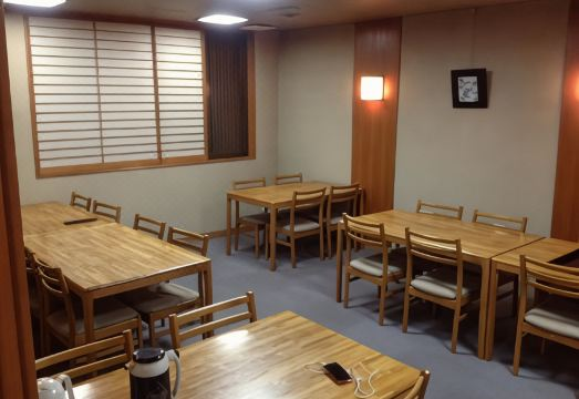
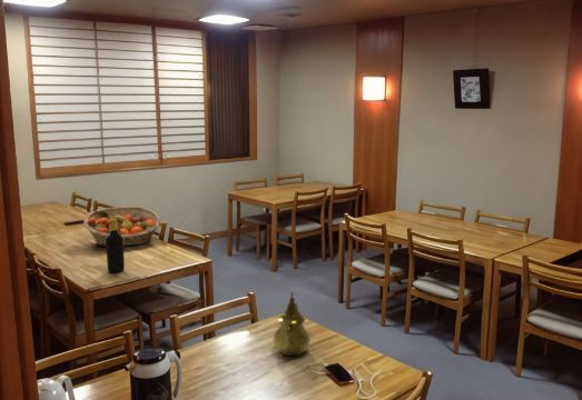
+ teapot [273,291,312,357]
+ fruit basket [82,206,162,248]
+ bottle [105,219,126,273]
